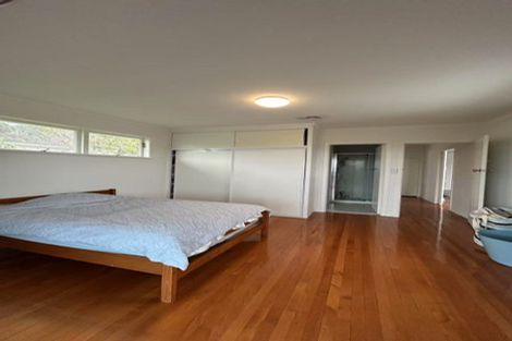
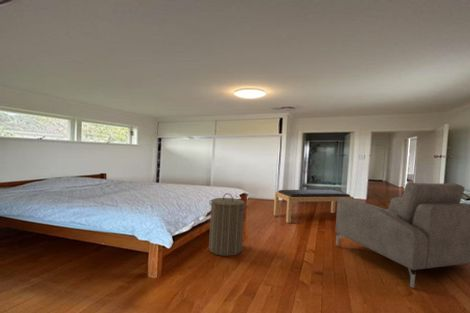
+ bench [273,189,355,224]
+ laundry hamper [208,192,249,257]
+ chair [335,182,470,289]
